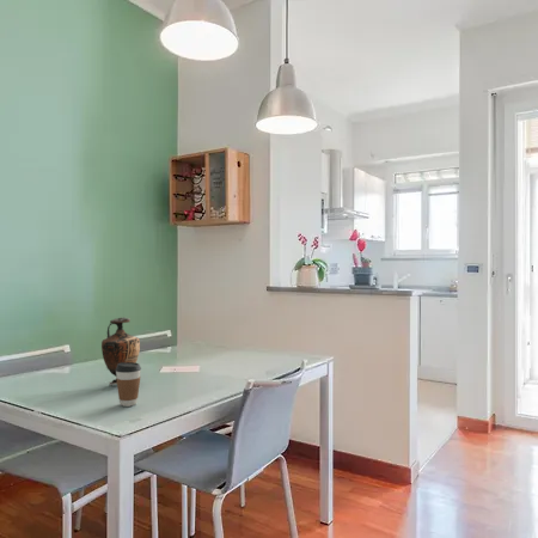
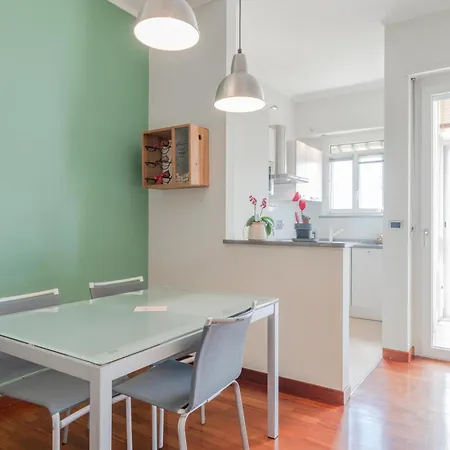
- vase [100,316,141,386]
- coffee cup [115,362,142,408]
